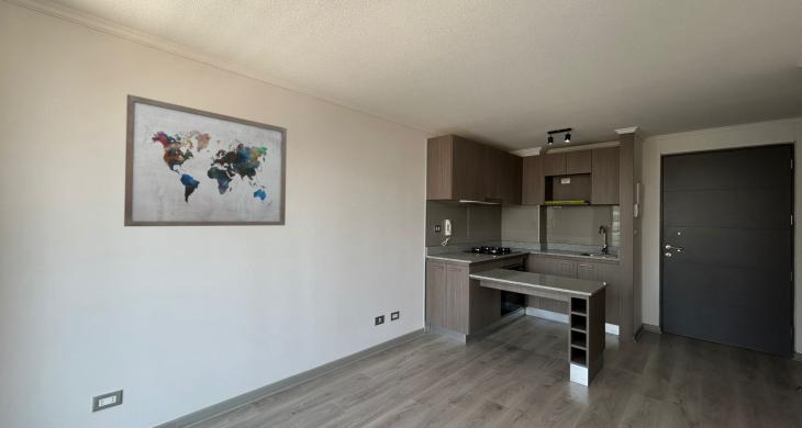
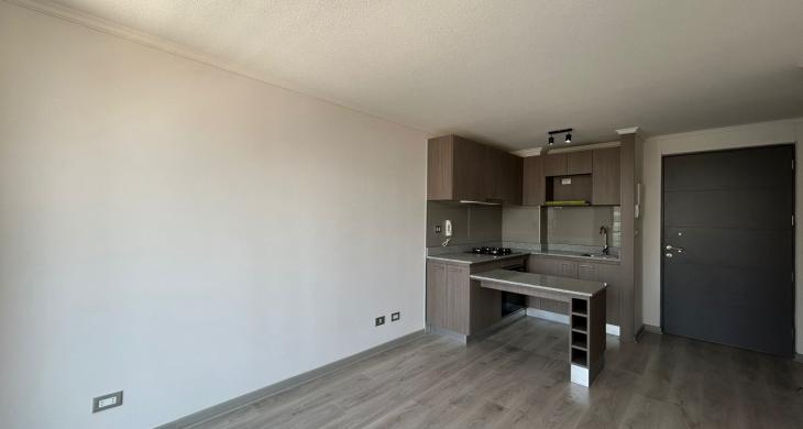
- wall art [123,93,288,227]
